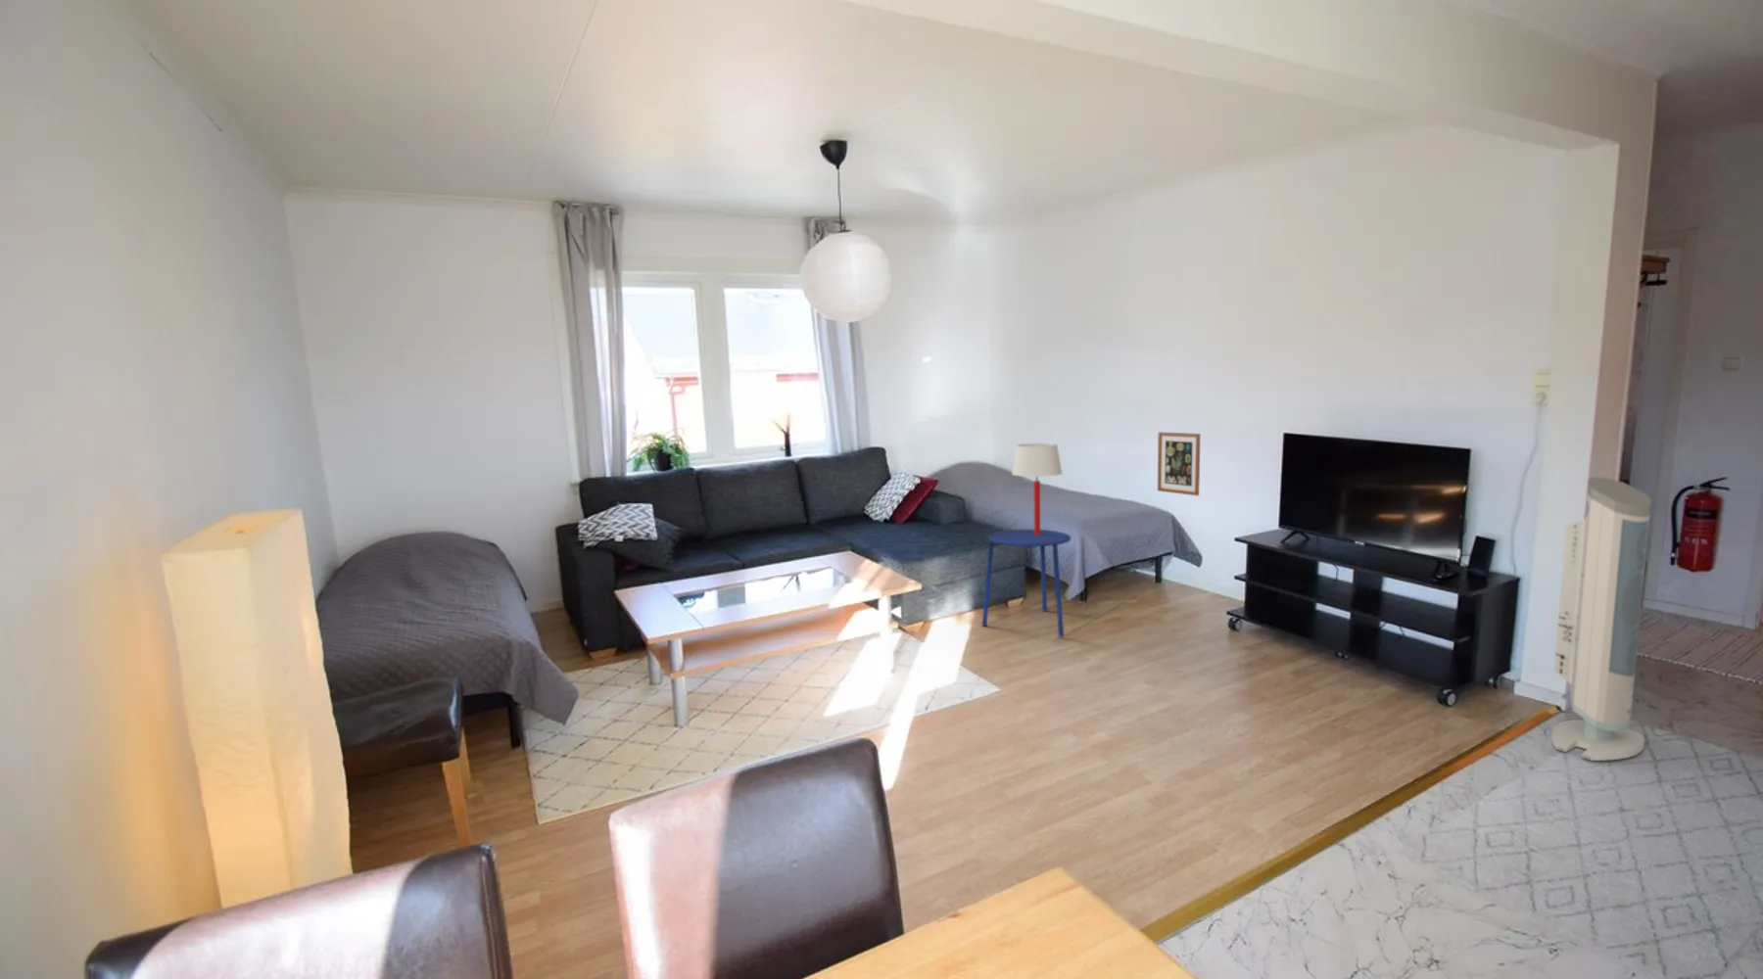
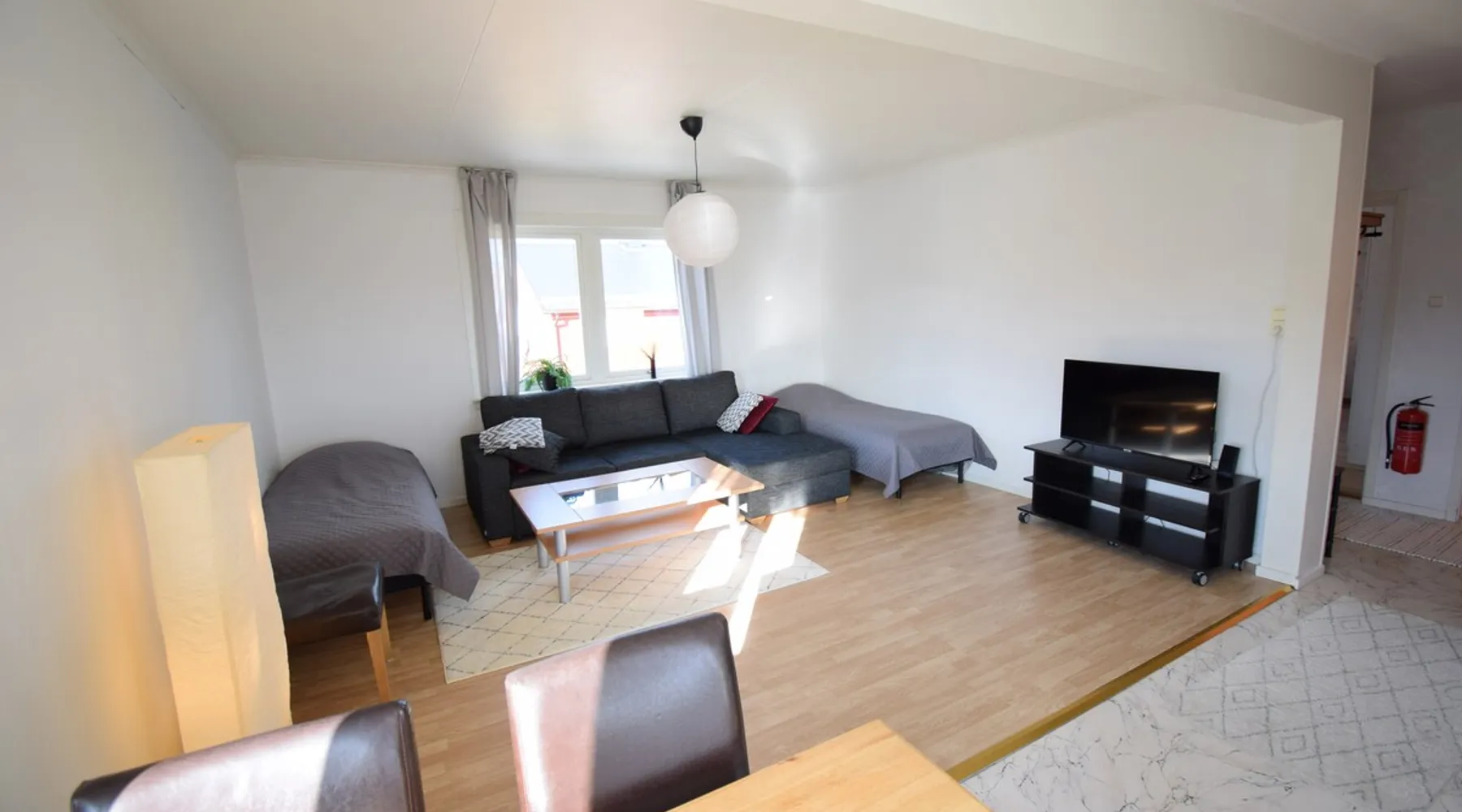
- side table [982,528,1072,638]
- air purifier [1551,476,1652,762]
- table lamp [1011,442,1064,534]
- wall art [1156,430,1201,497]
